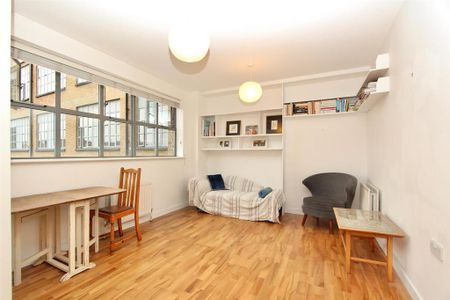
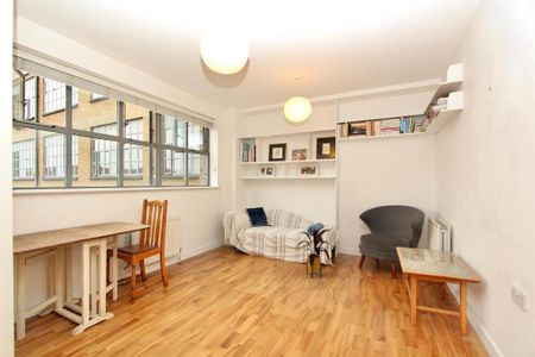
+ house plant [295,228,335,280]
